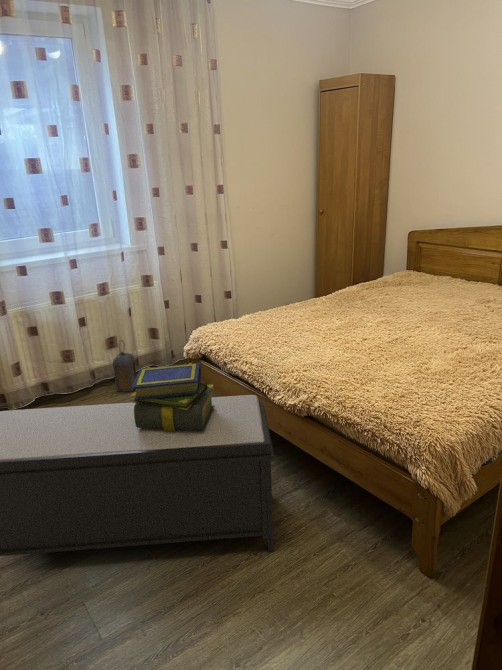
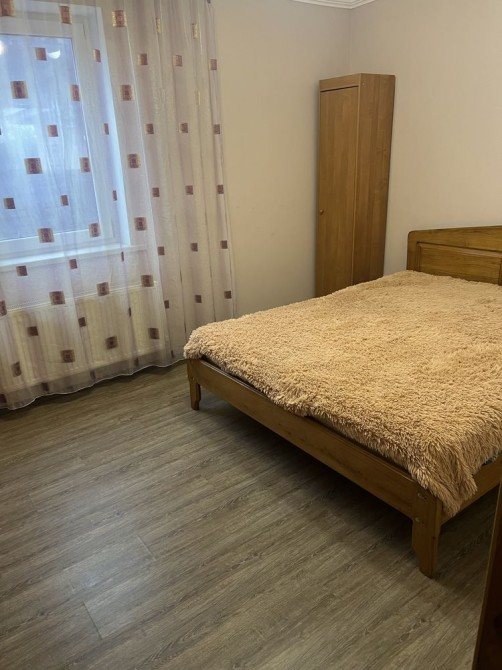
- stack of books [130,362,215,431]
- bench [0,394,275,557]
- lantern [112,339,138,393]
